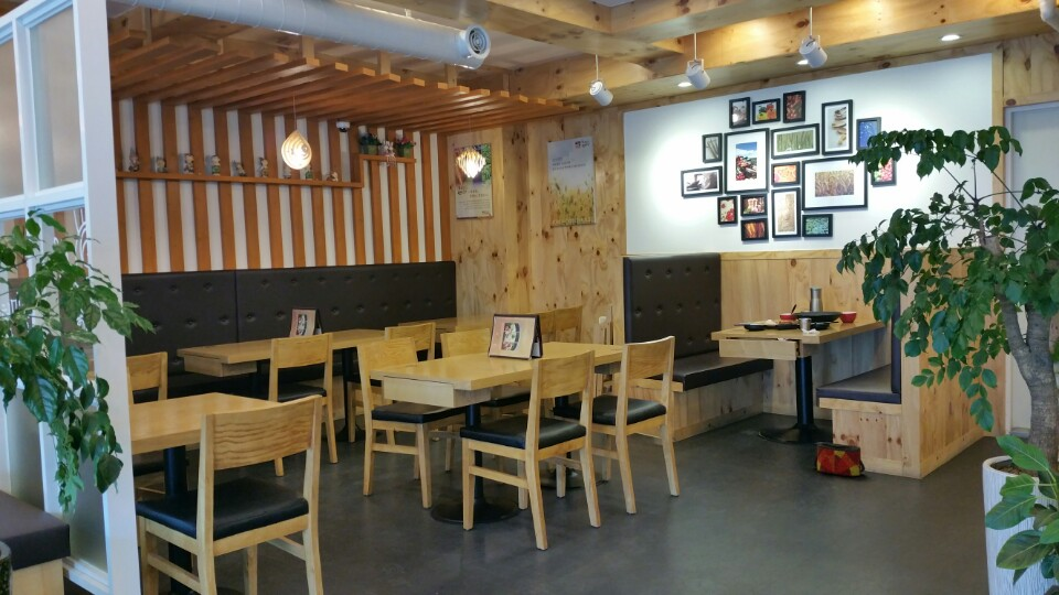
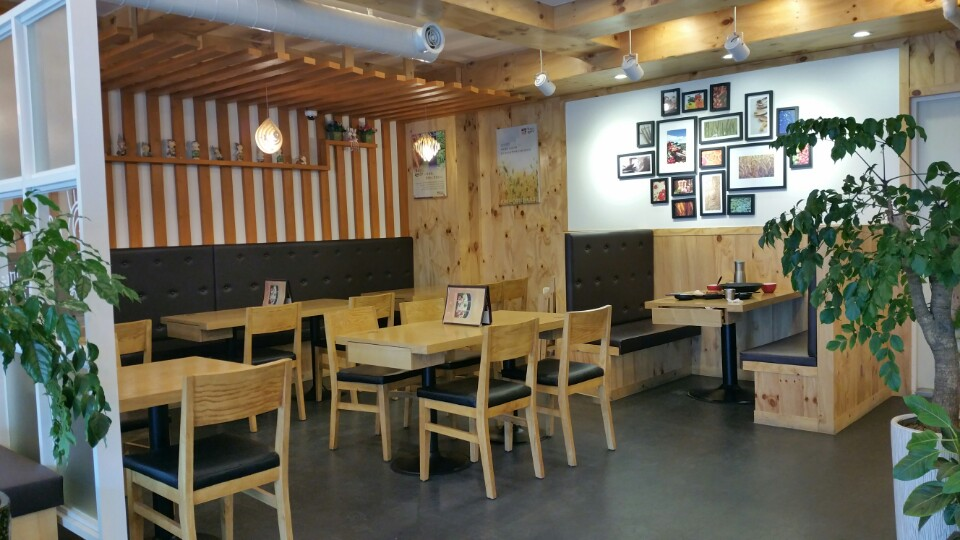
- bag [812,441,866,478]
